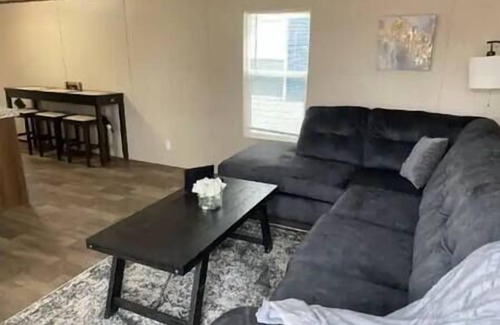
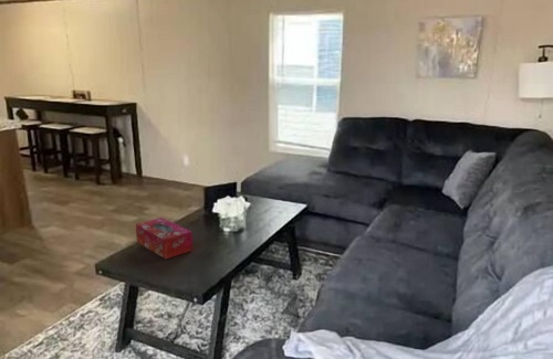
+ tissue box [135,217,194,260]
